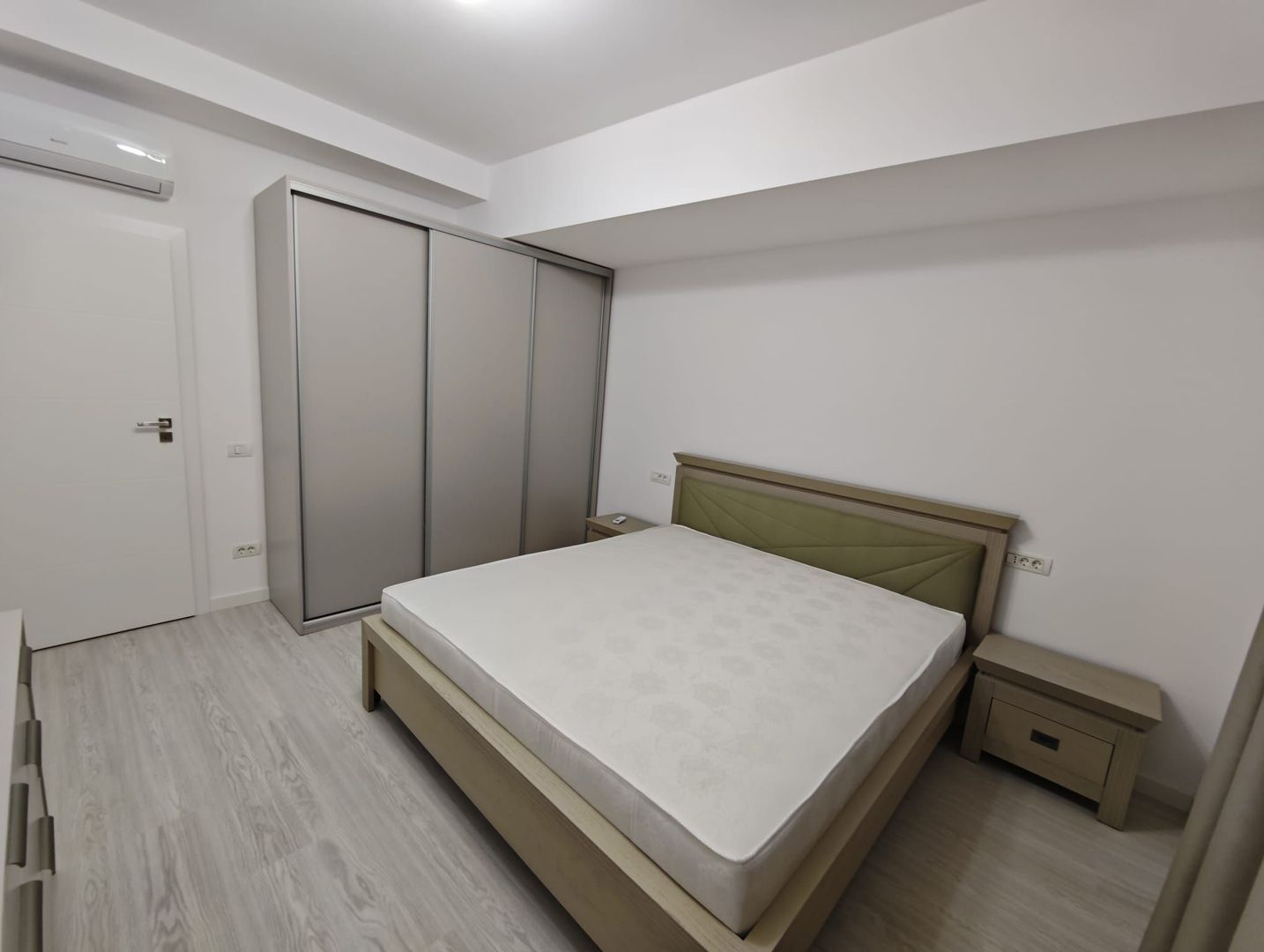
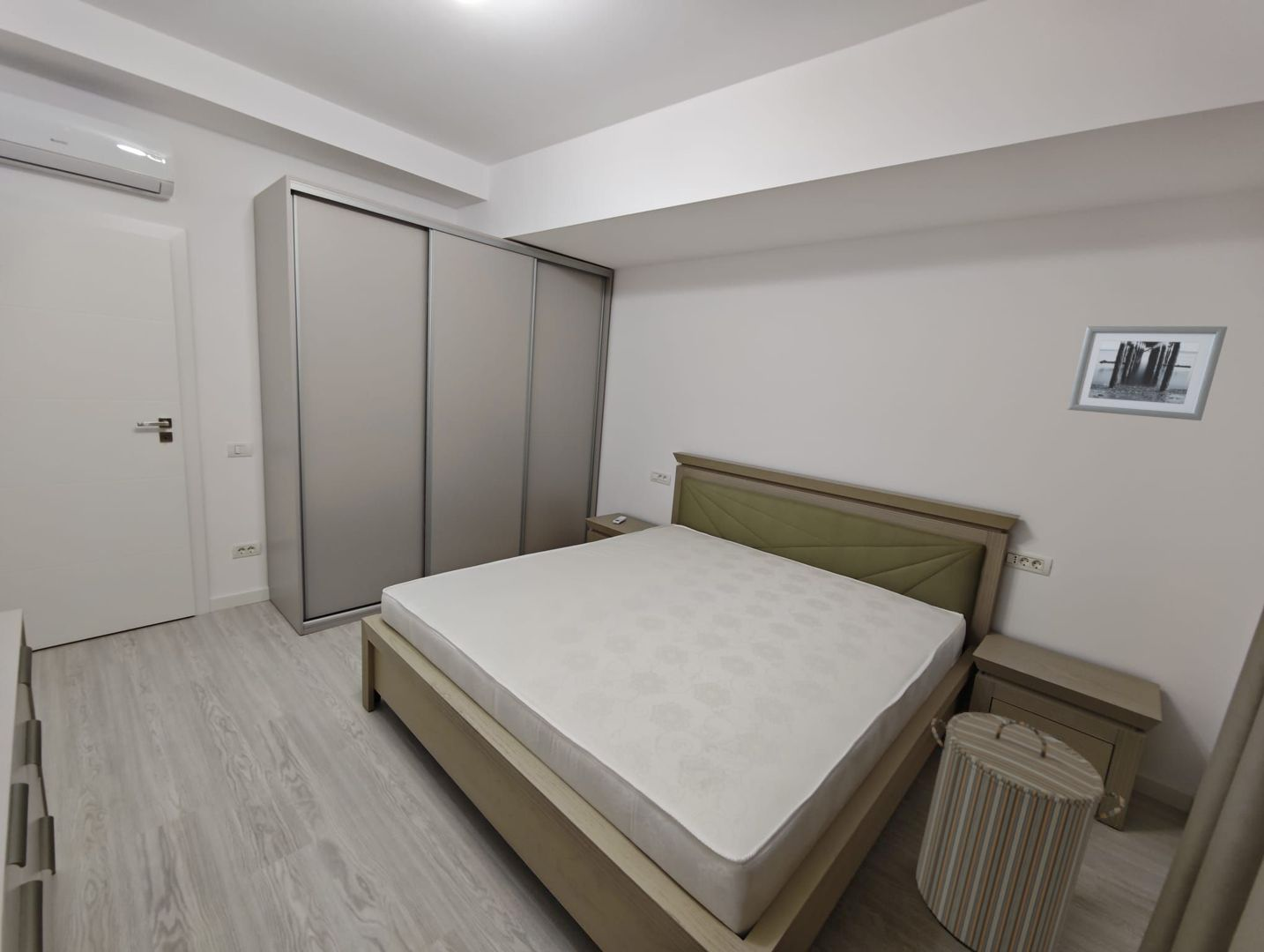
+ laundry hamper [915,711,1126,952]
+ wall art [1067,325,1229,421]
